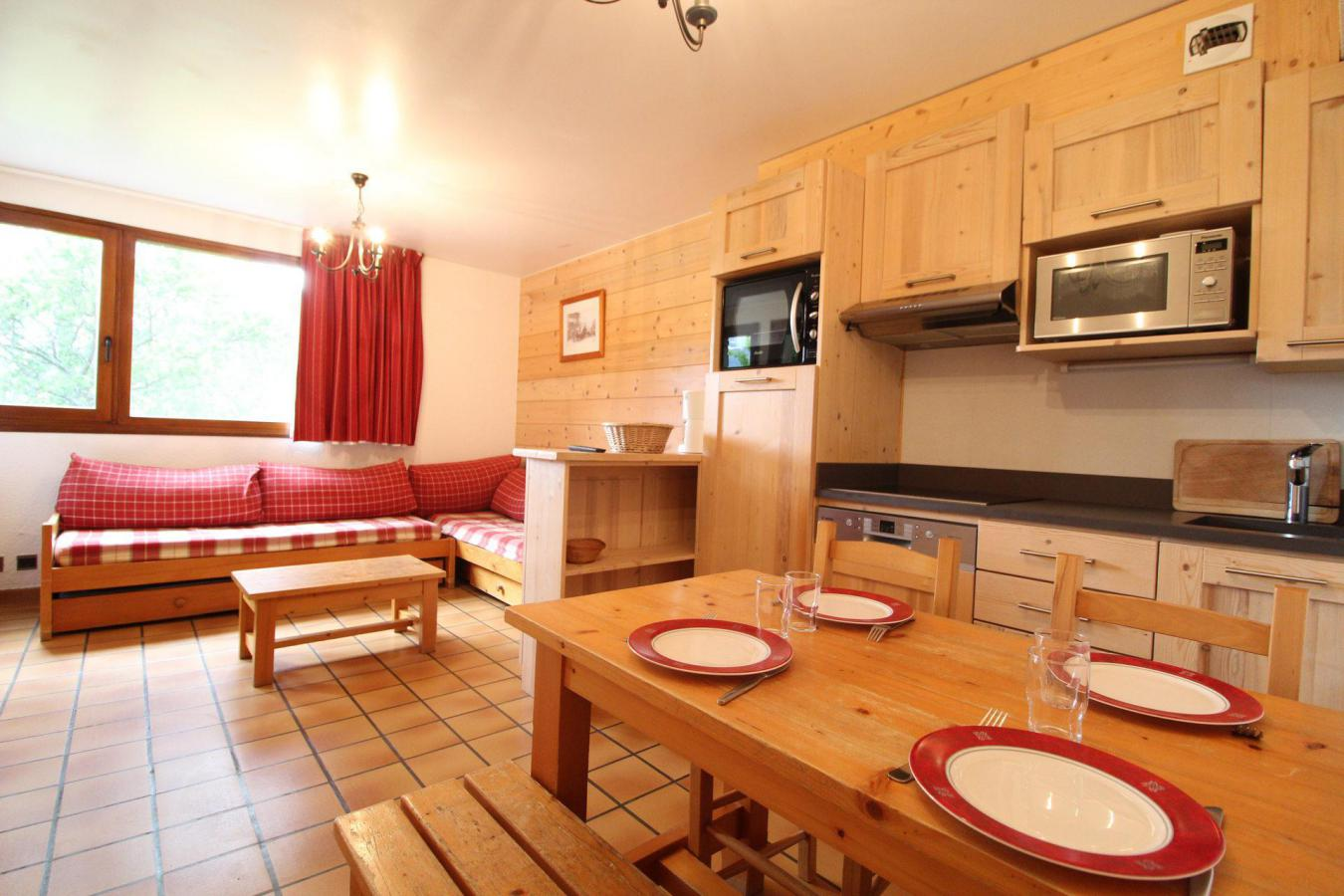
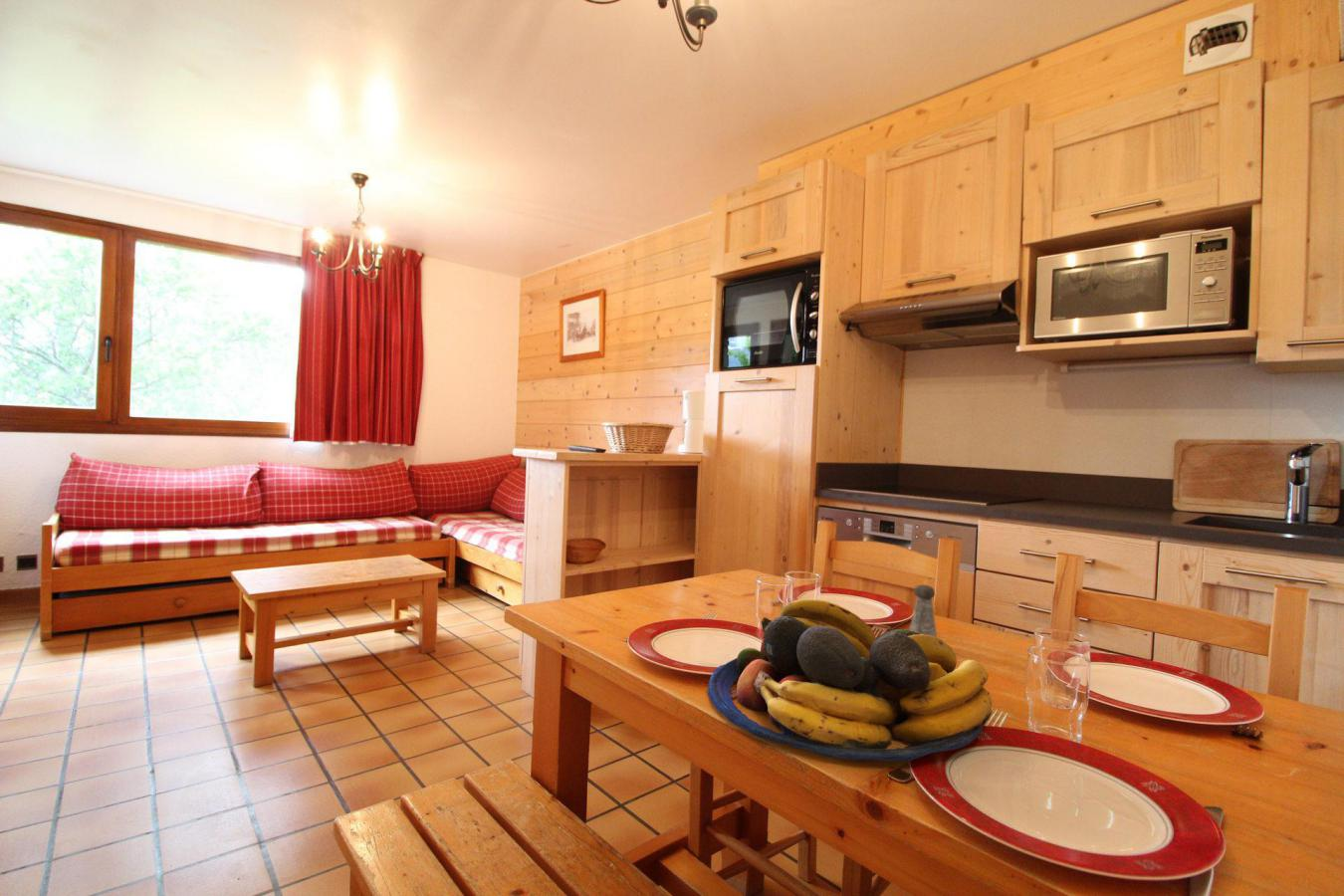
+ salt shaker [908,584,938,637]
+ fruit bowl [707,598,993,763]
